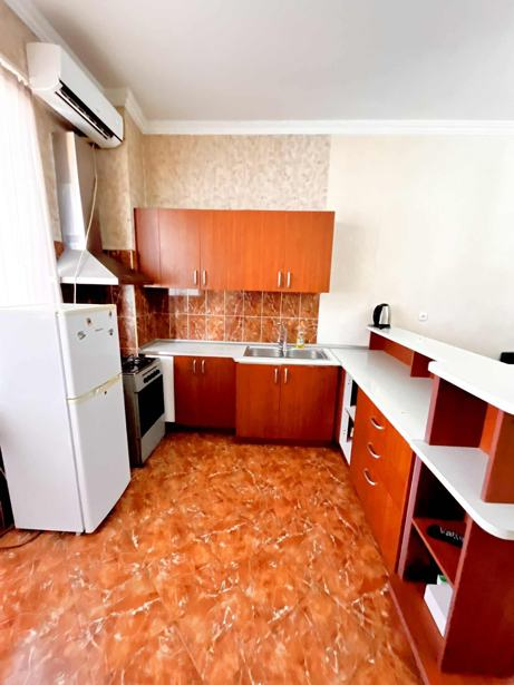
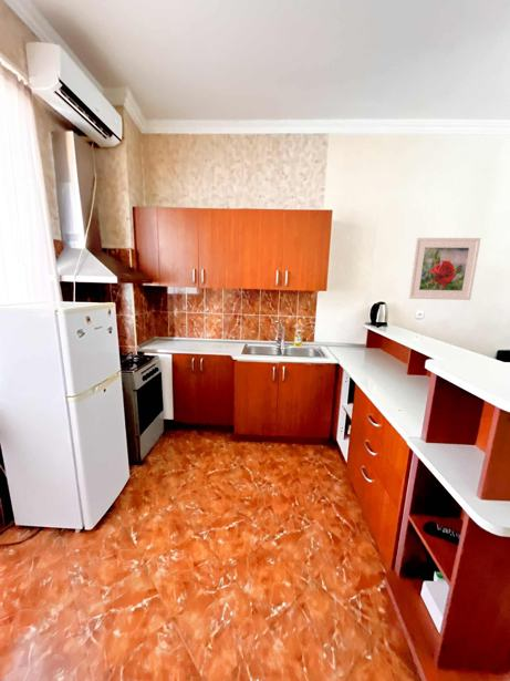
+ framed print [407,237,482,301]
